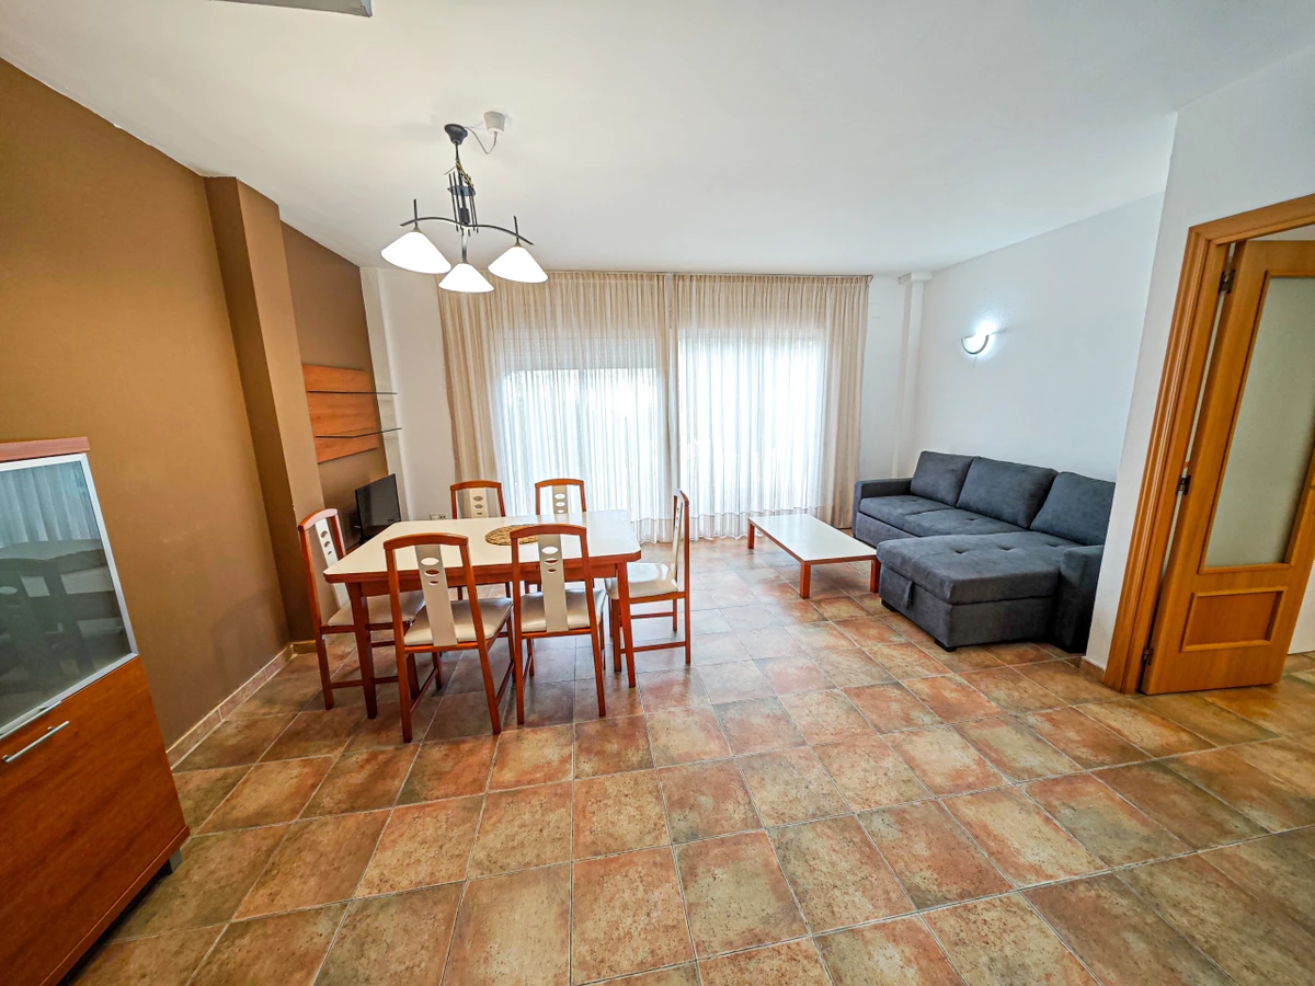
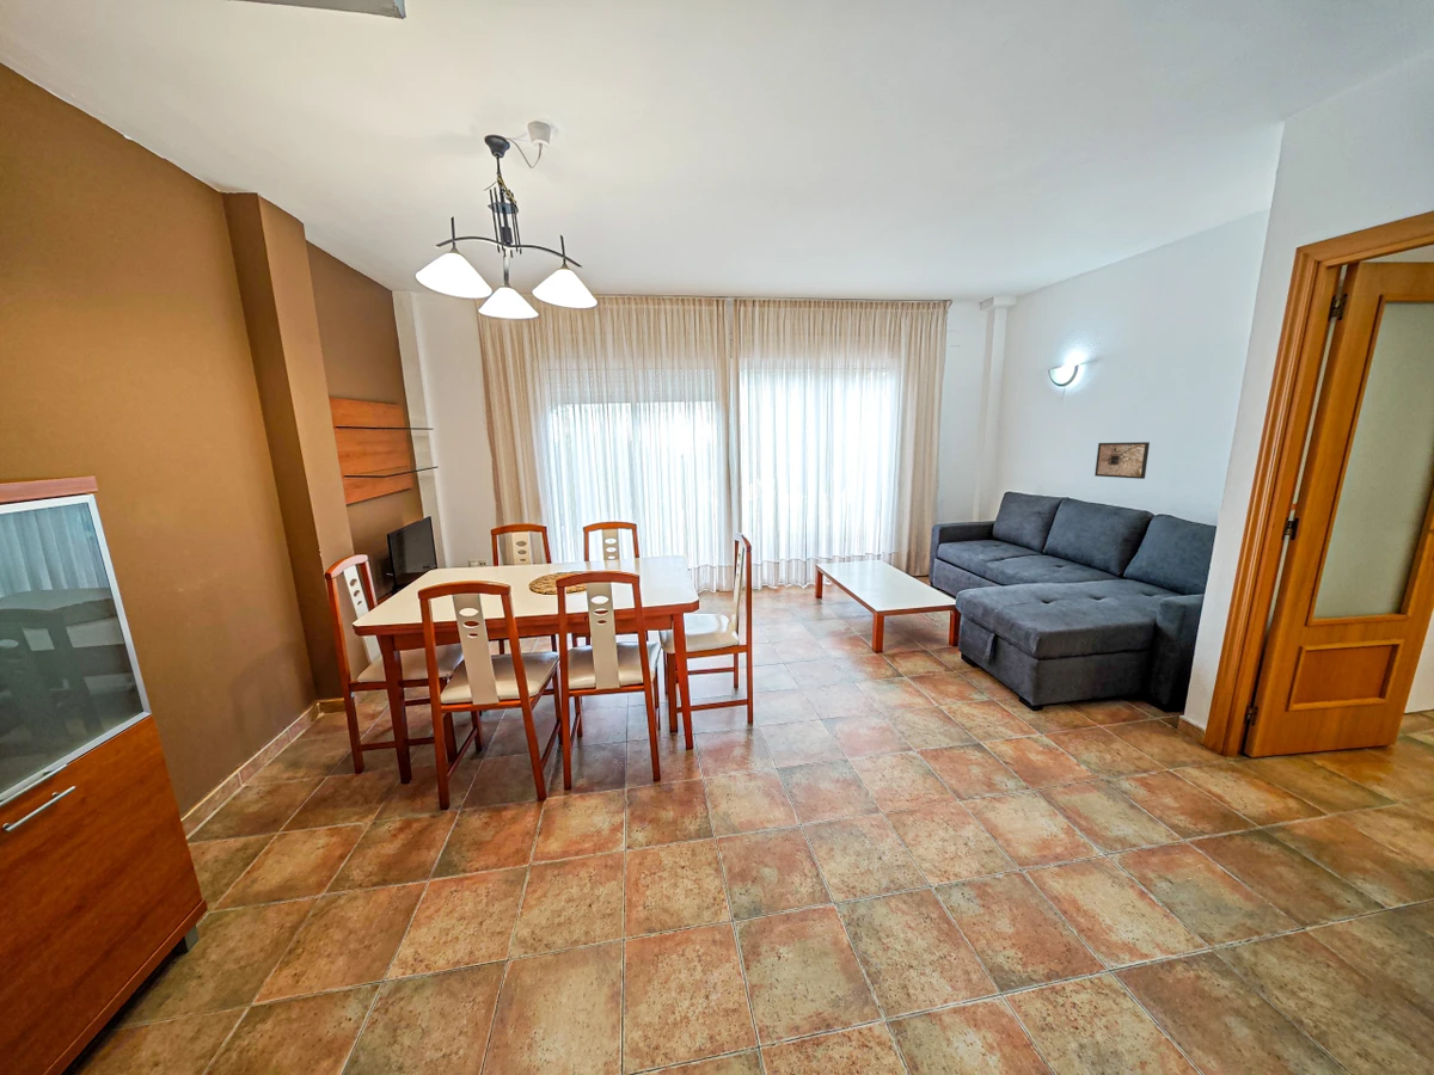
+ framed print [1093,441,1151,480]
